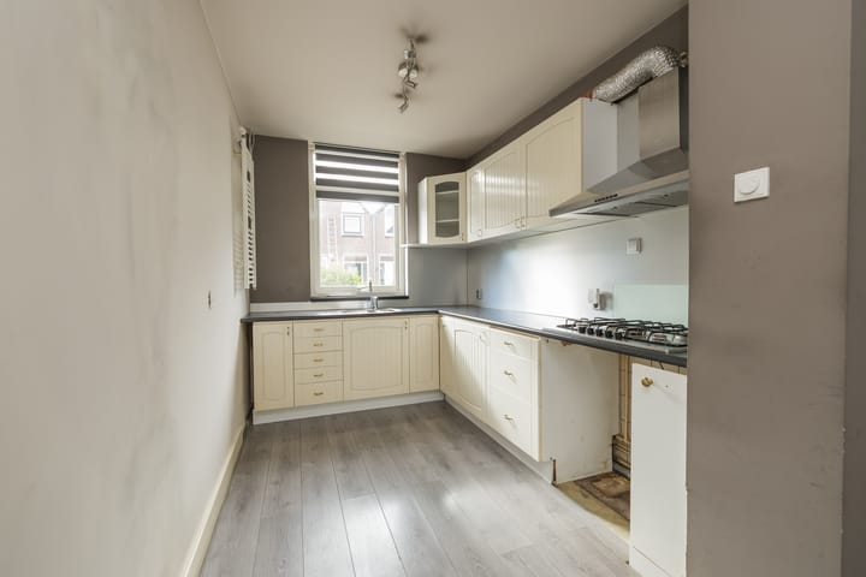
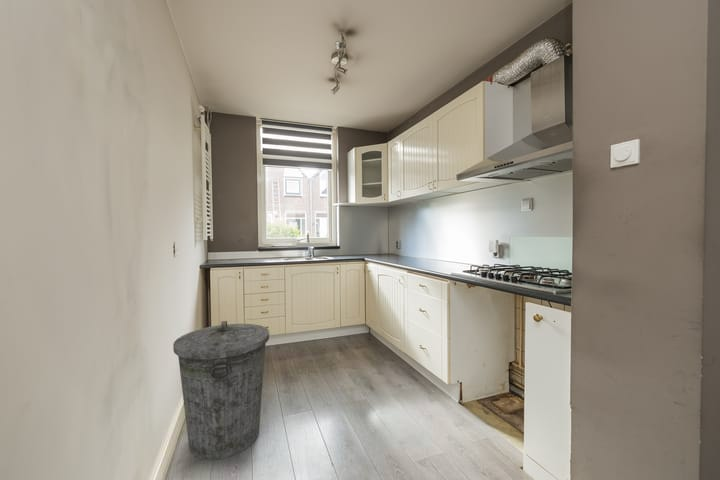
+ trash can [172,320,270,461]
